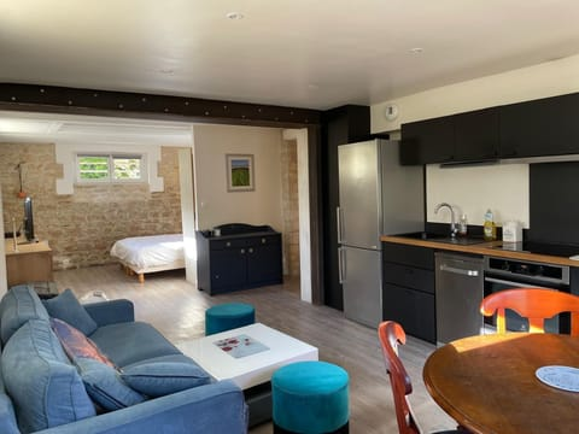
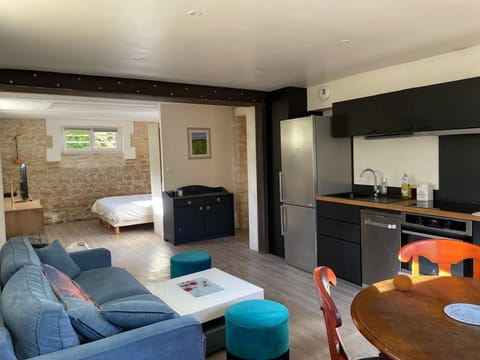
+ fruit [392,273,414,292]
